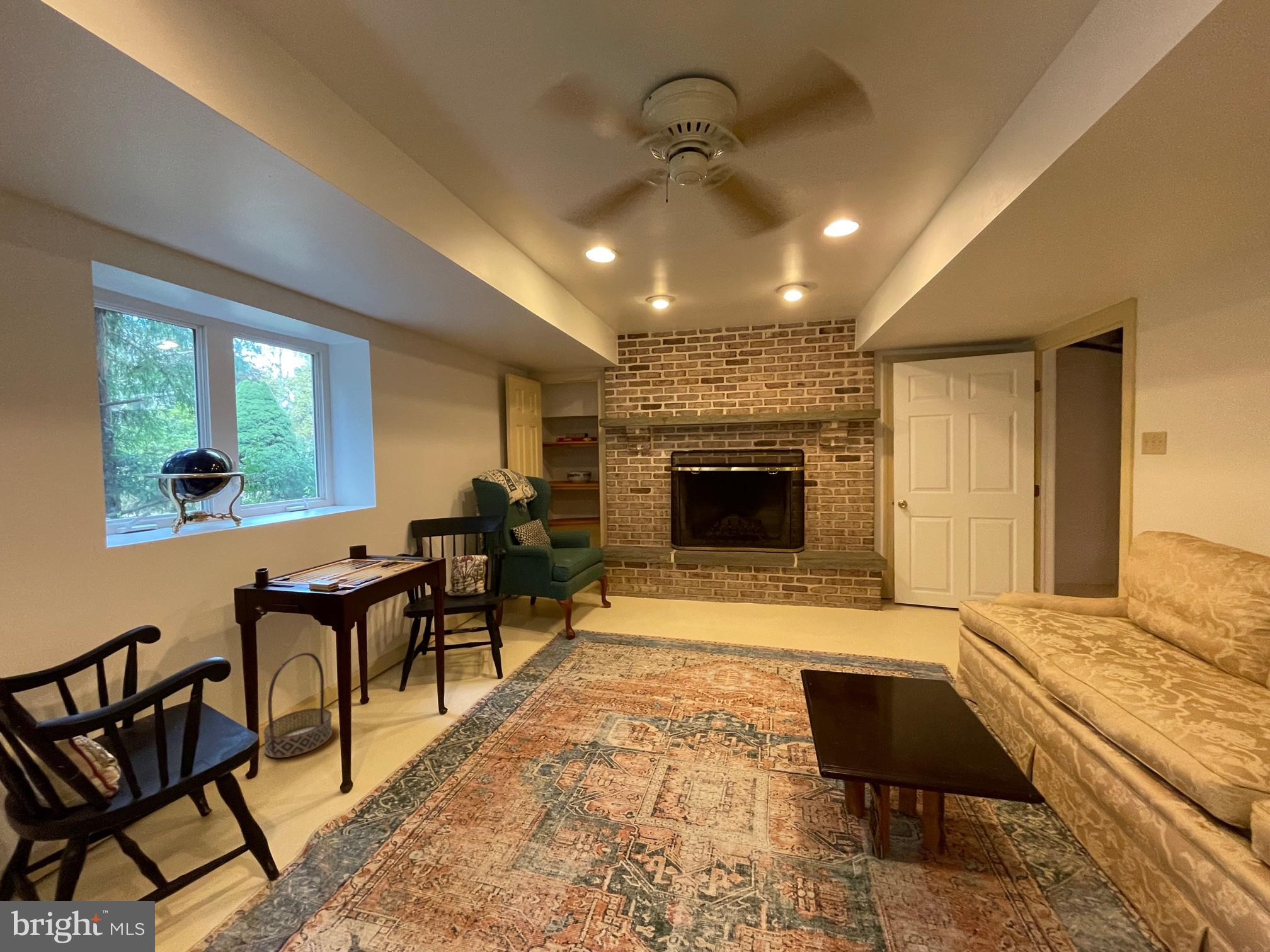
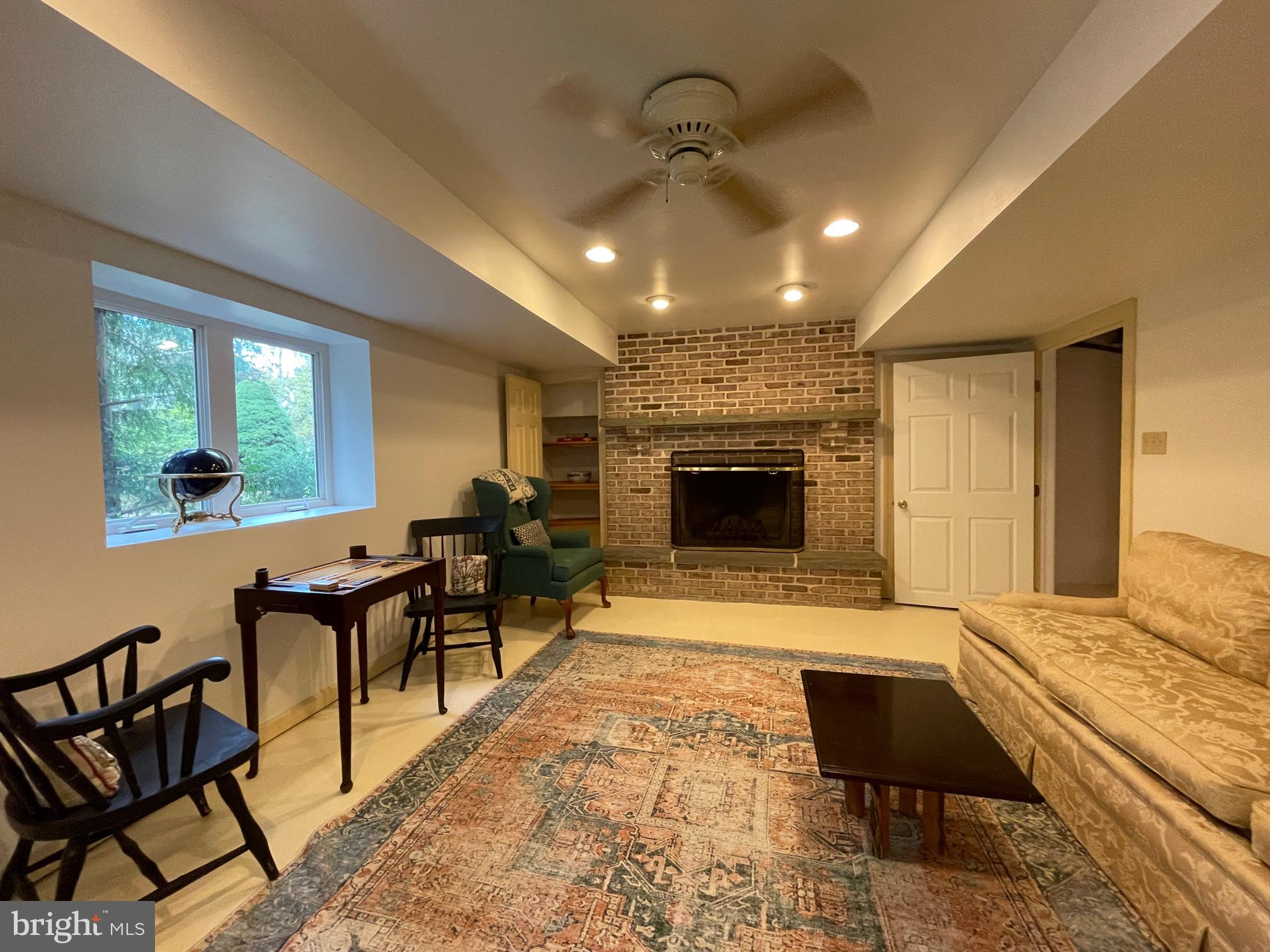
- basket [263,652,333,759]
